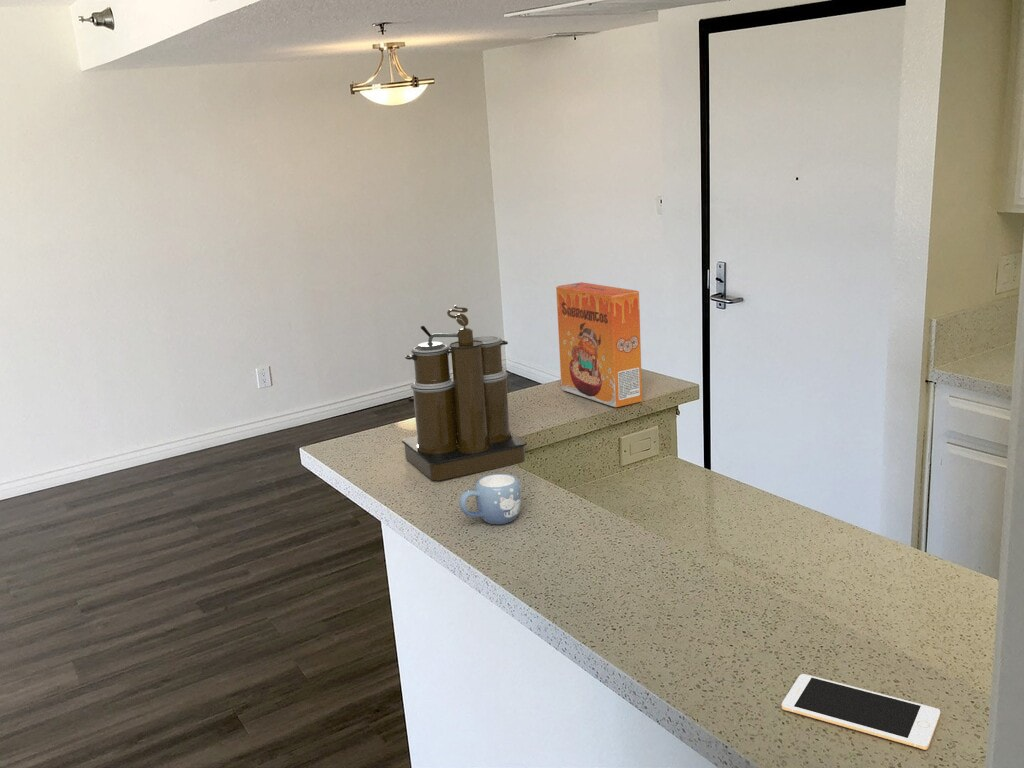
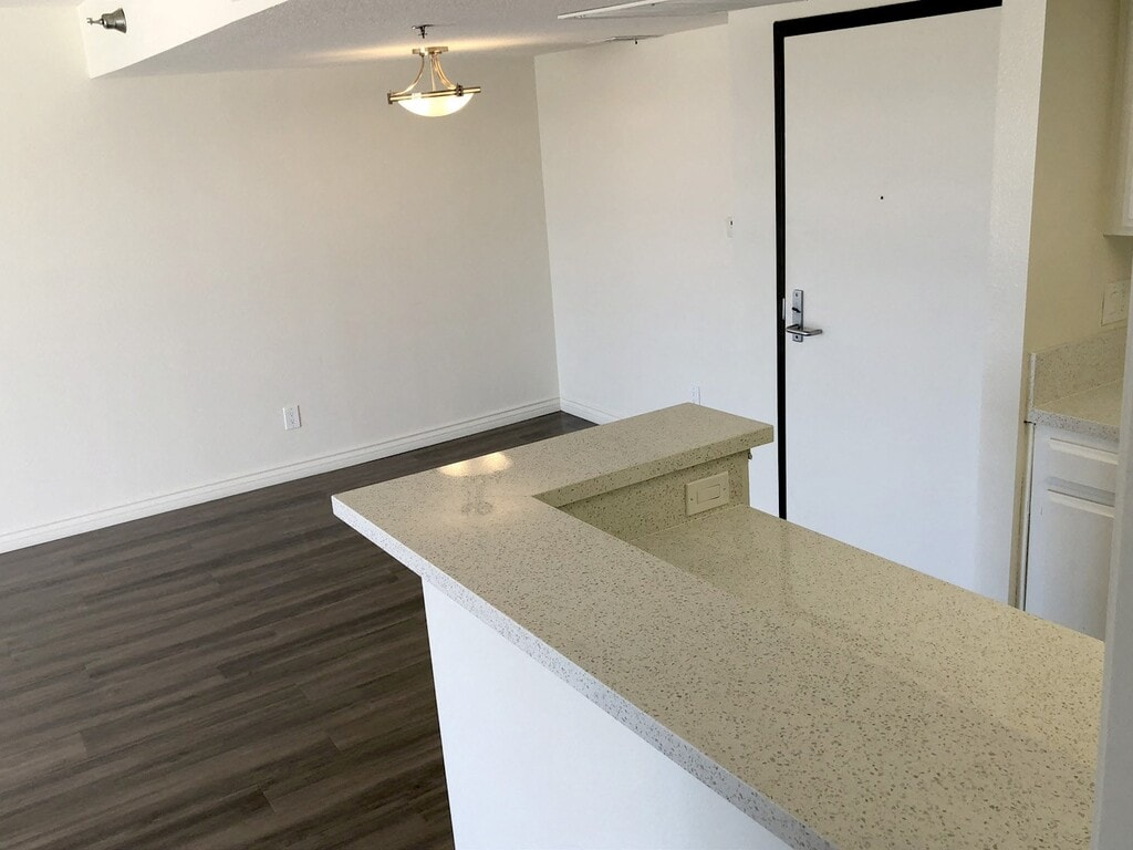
- cell phone [781,673,941,751]
- coffee maker [401,304,528,481]
- mug [458,473,522,525]
- cereal box [555,281,643,408]
